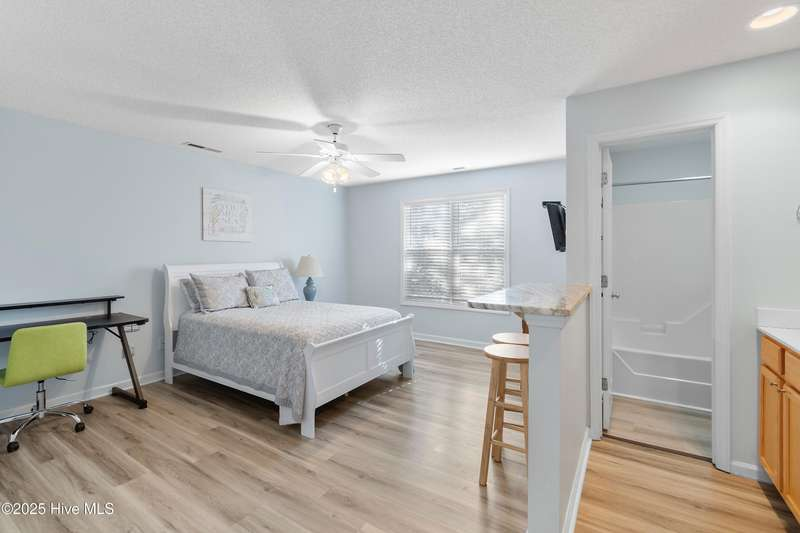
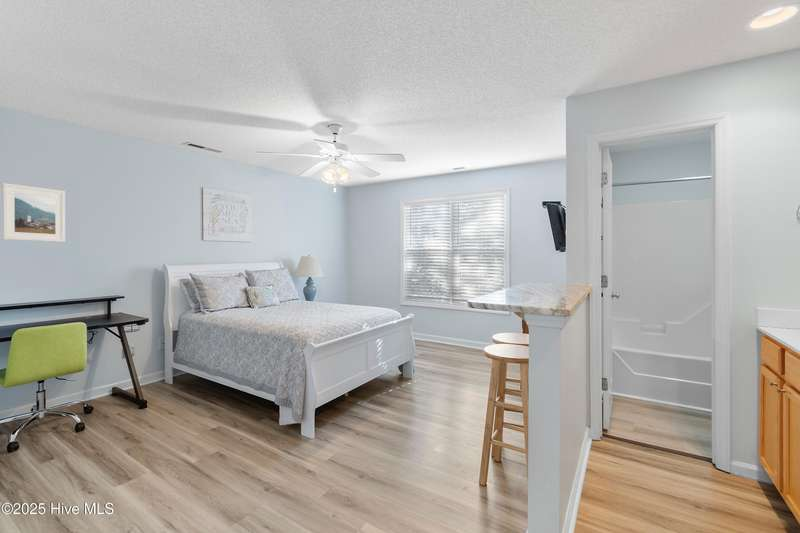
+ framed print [2,182,66,243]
